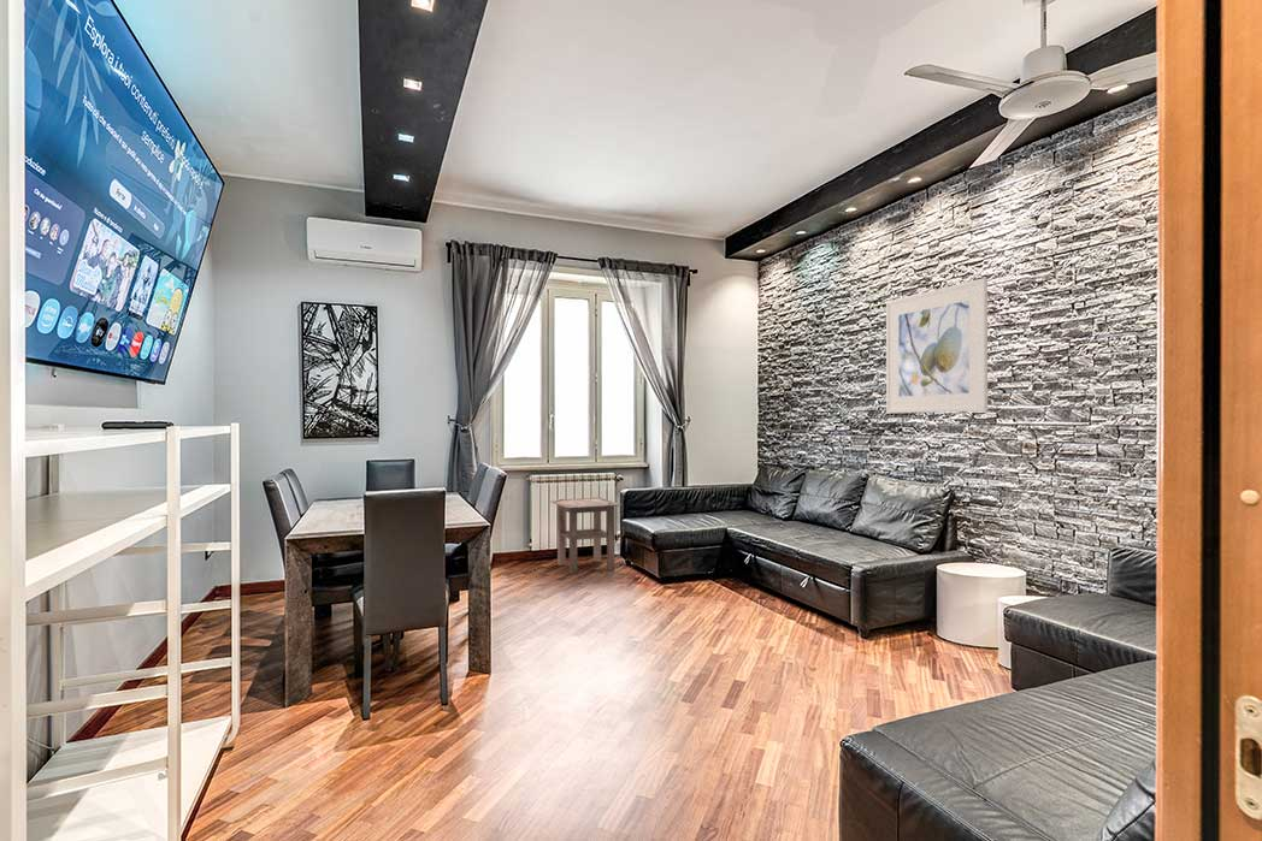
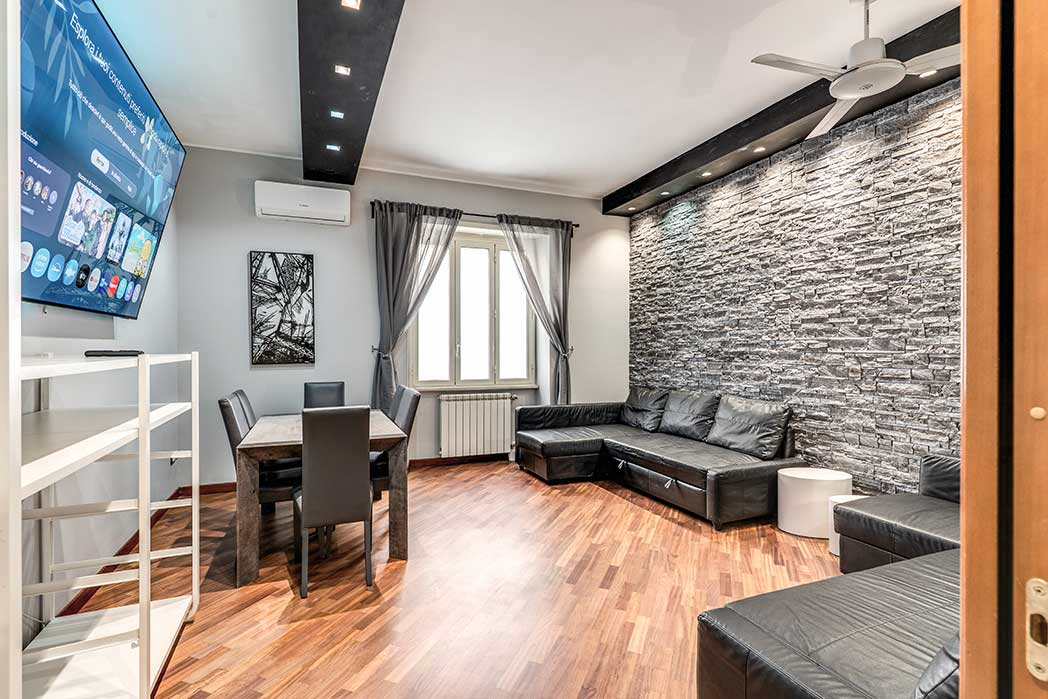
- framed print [885,277,989,414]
- side table [549,497,624,575]
